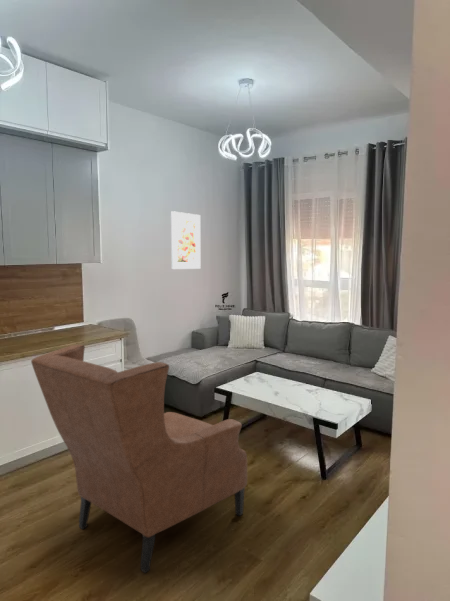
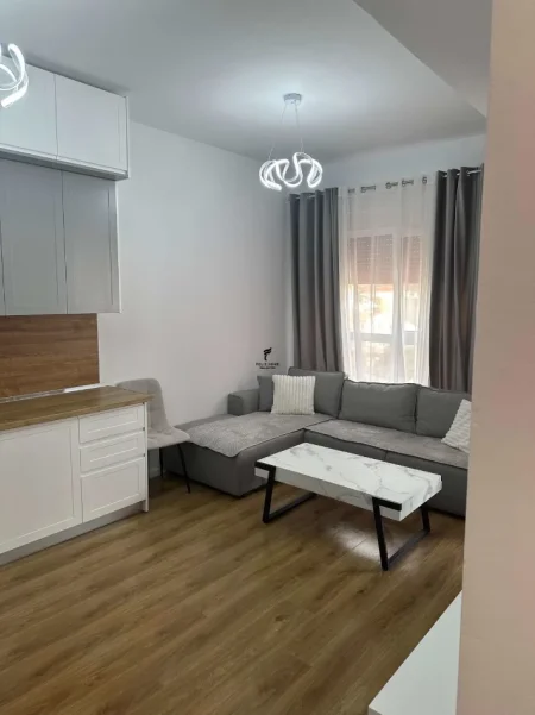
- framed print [170,210,201,270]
- chair [30,344,248,574]
